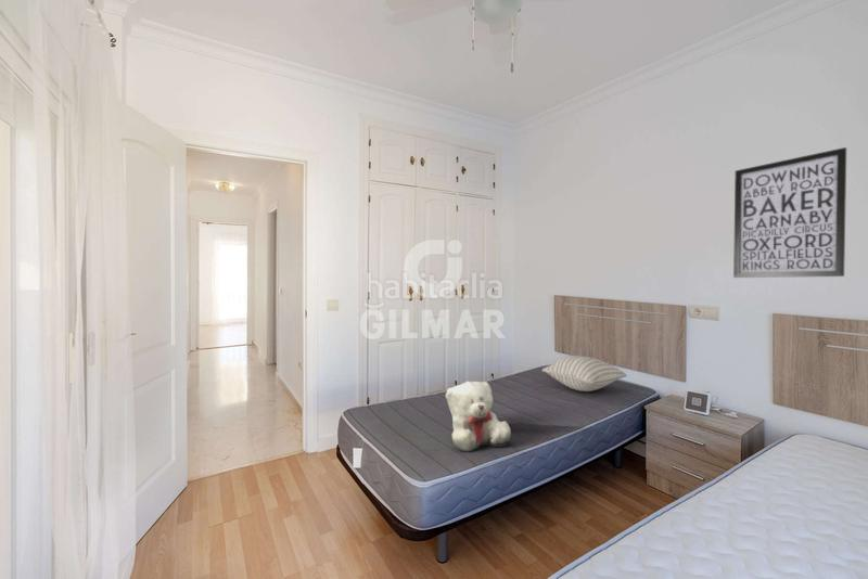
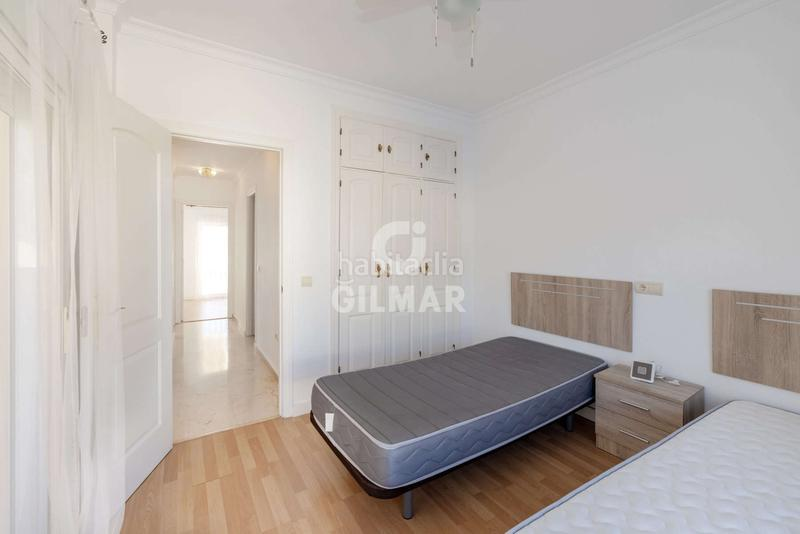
- wall art [732,146,847,279]
- teddy bear [445,381,512,453]
- pillow [541,355,628,393]
